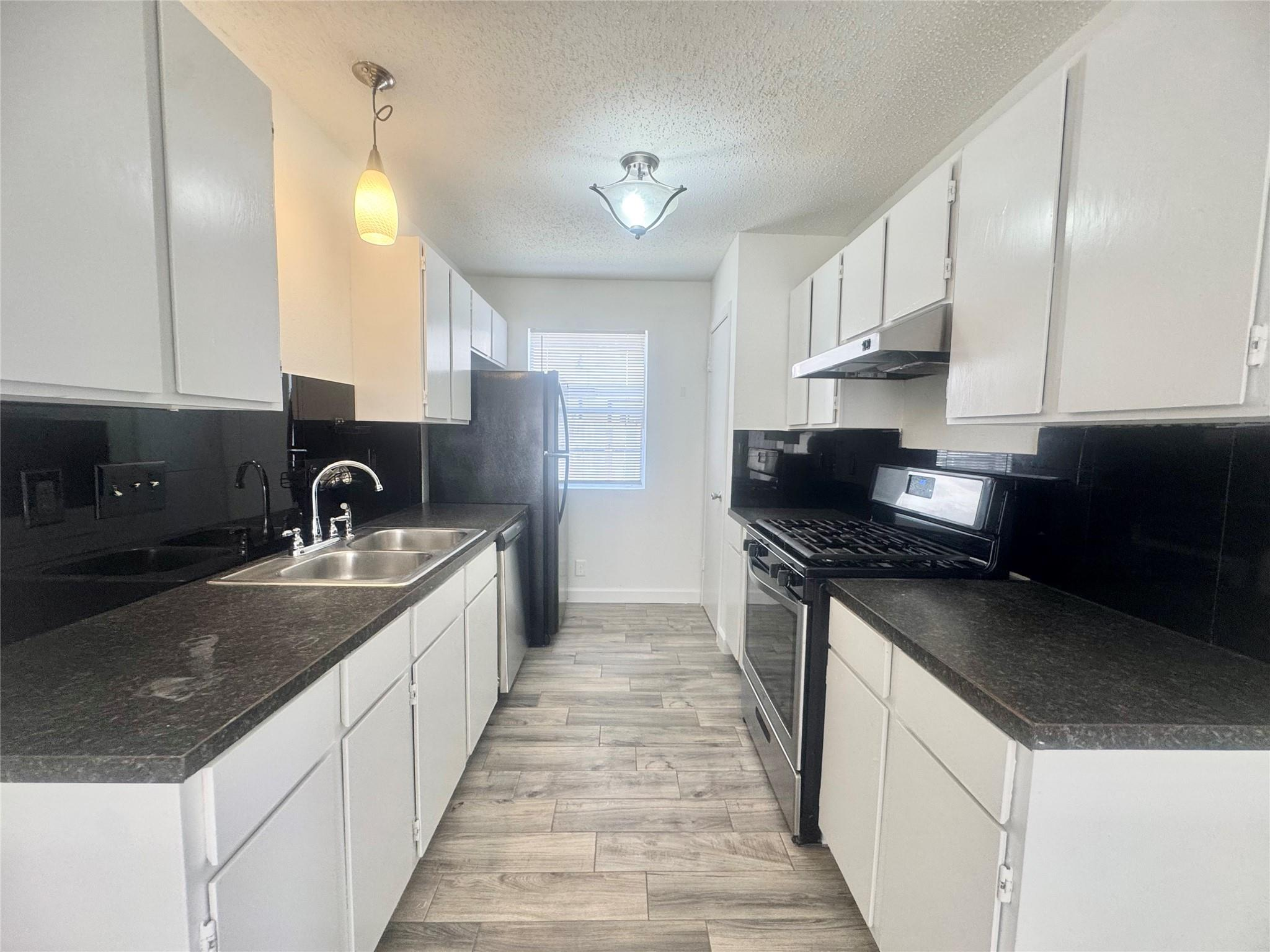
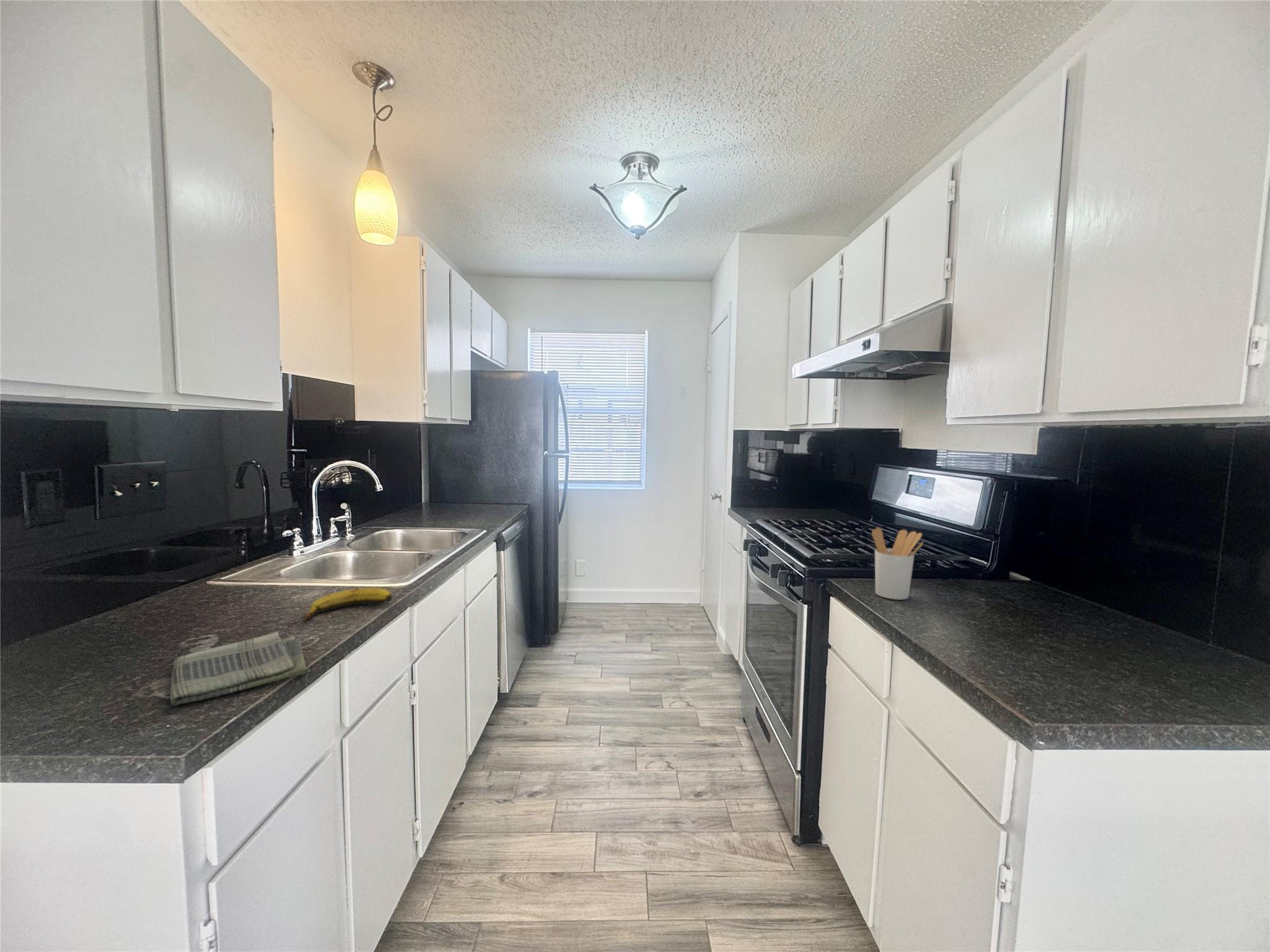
+ banana [303,588,393,623]
+ dish towel [169,631,307,706]
+ utensil holder [871,527,924,601]
